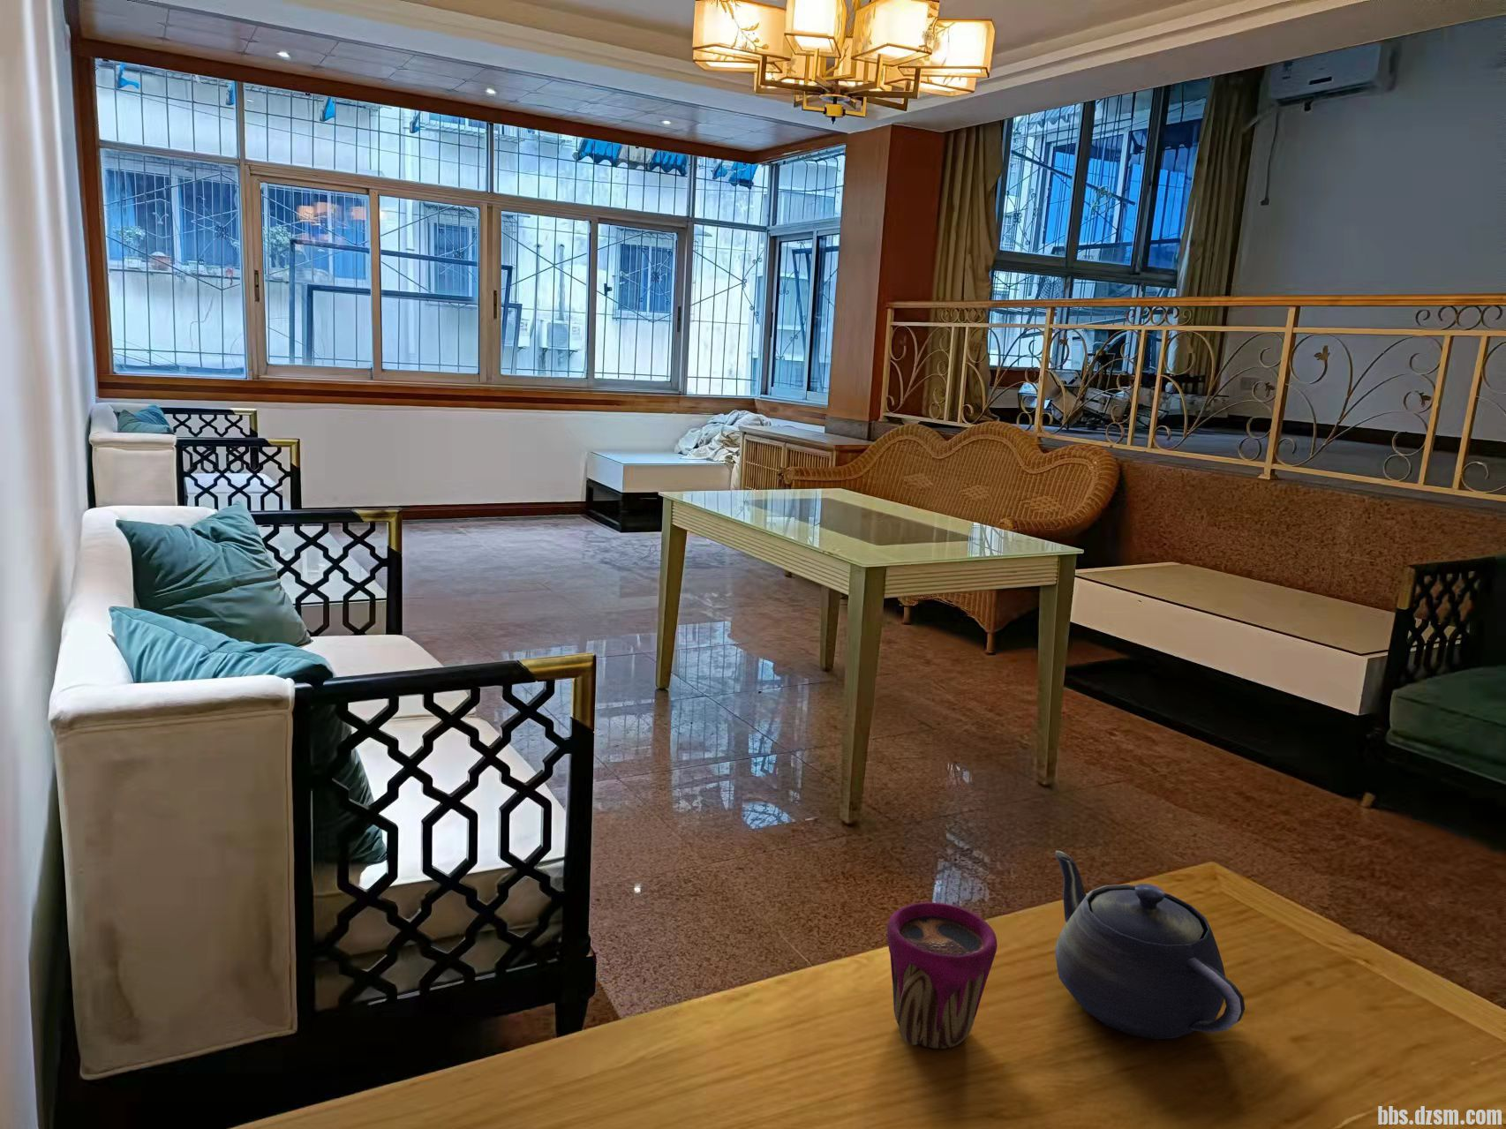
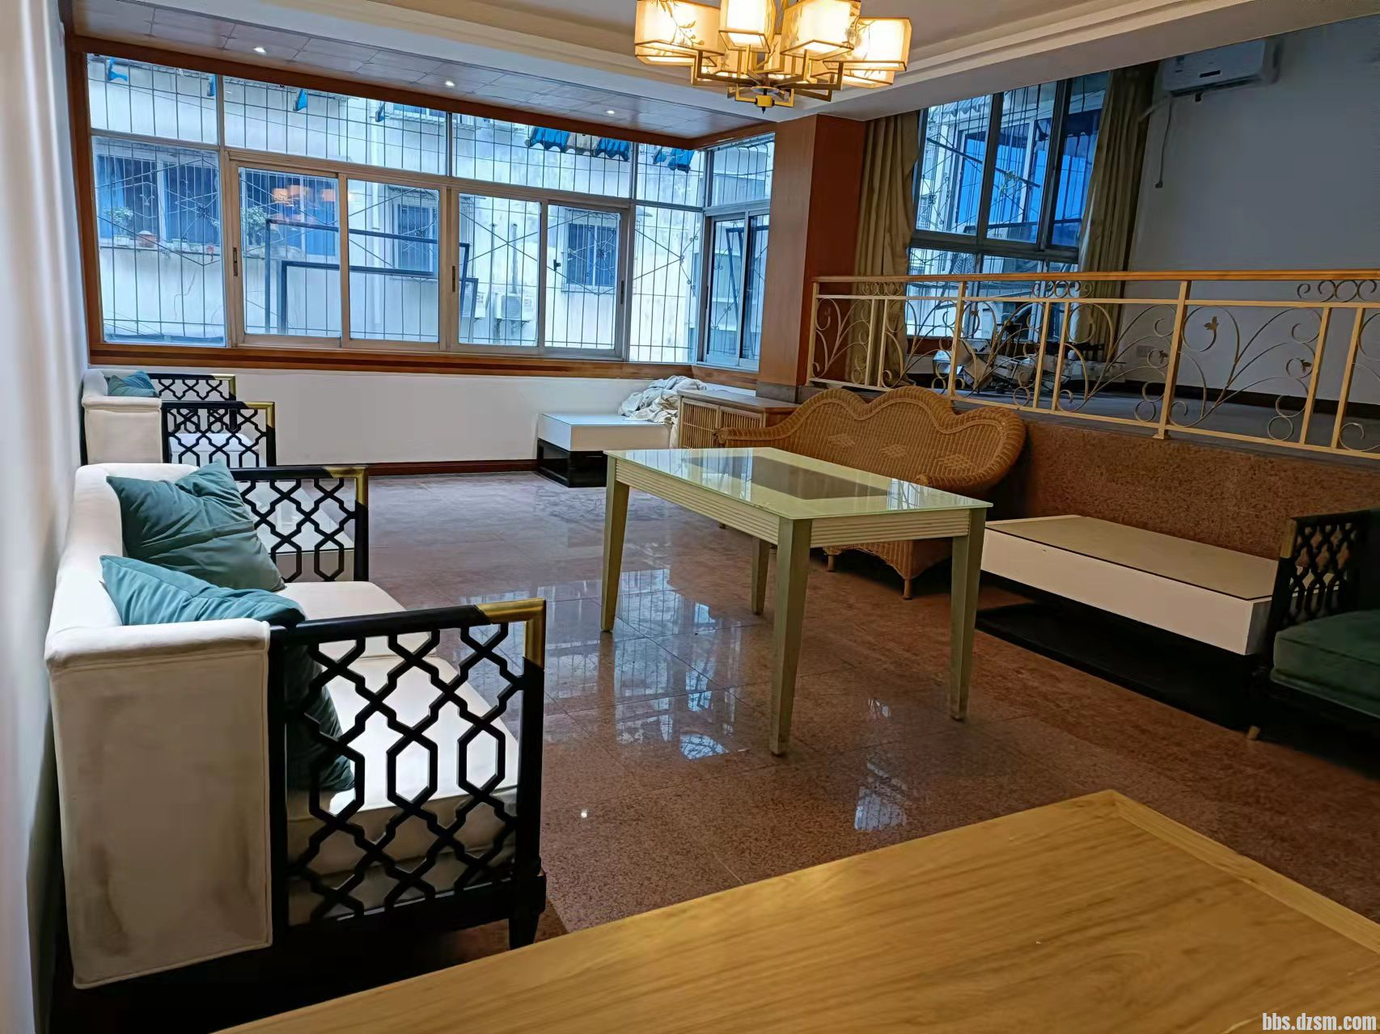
- cup [886,901,998,1050]
- teapot [1054,850,1245,1040]
